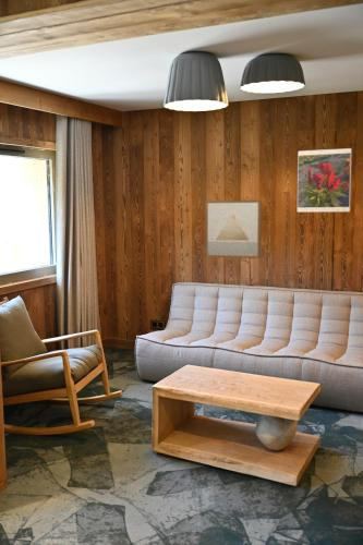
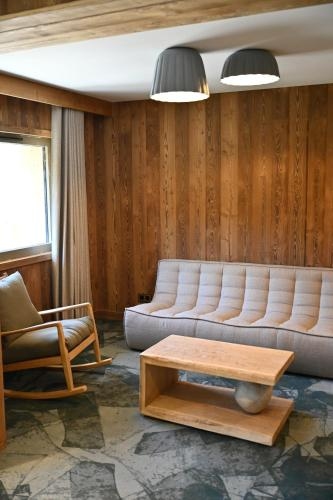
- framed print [297,147,353,214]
- wall art [204,199,263,259]
